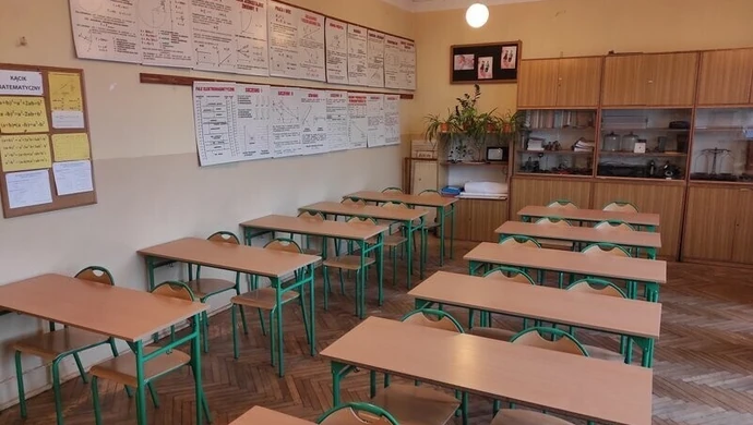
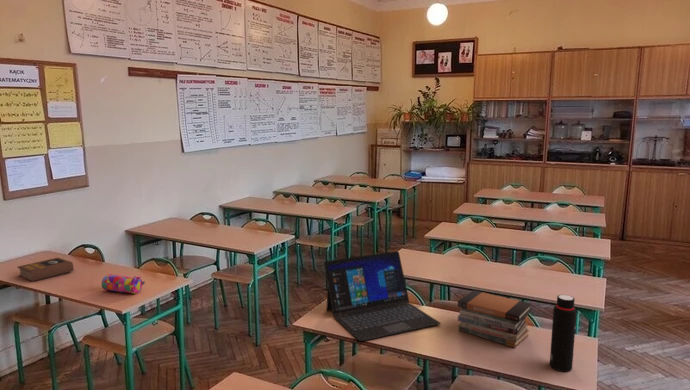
+ laptop [323,250,442,342]
+ book stack [457,289,533,349]
+ water bottle [549,294,578,372]
+ pencil case [100,273,146,295]
+ book [16,257,74,282]
